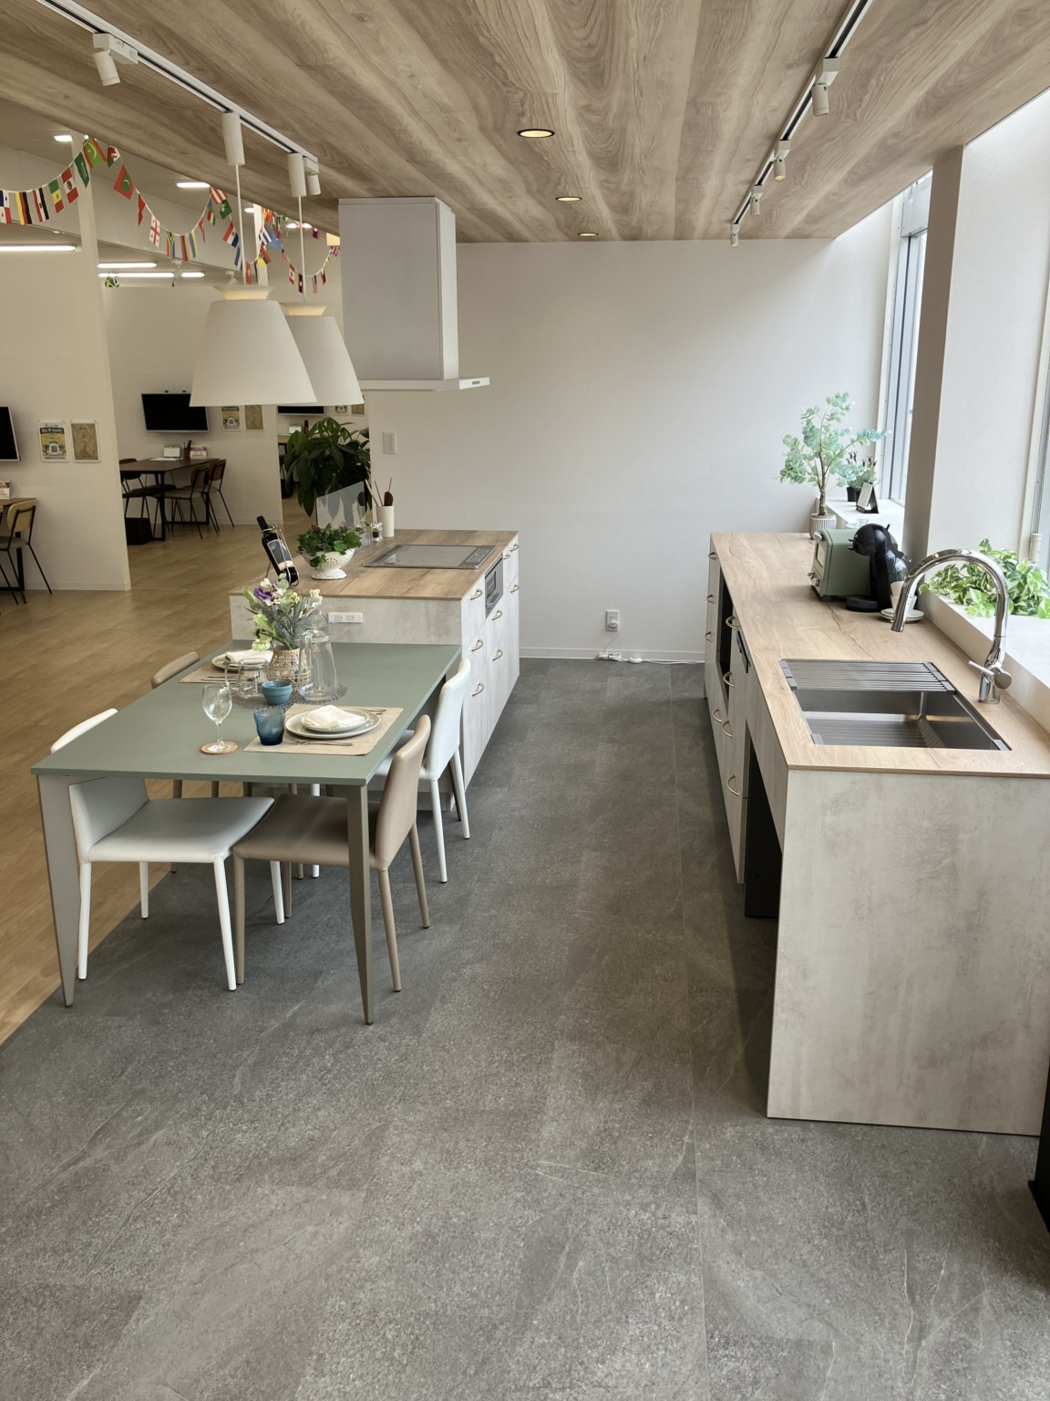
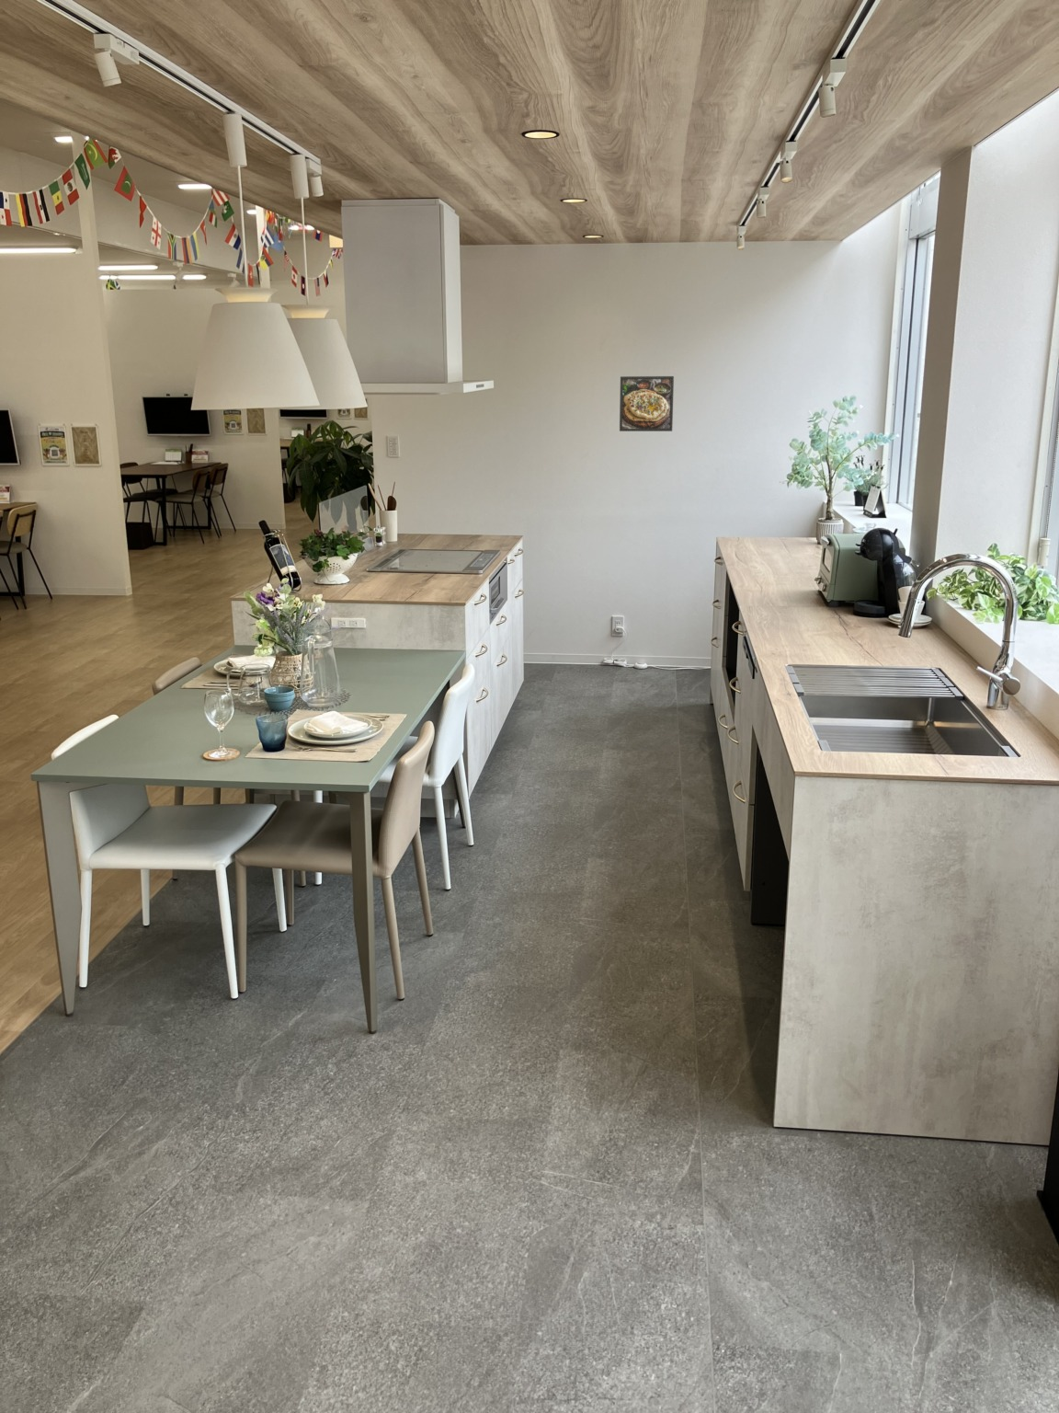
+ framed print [618,375,675,433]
